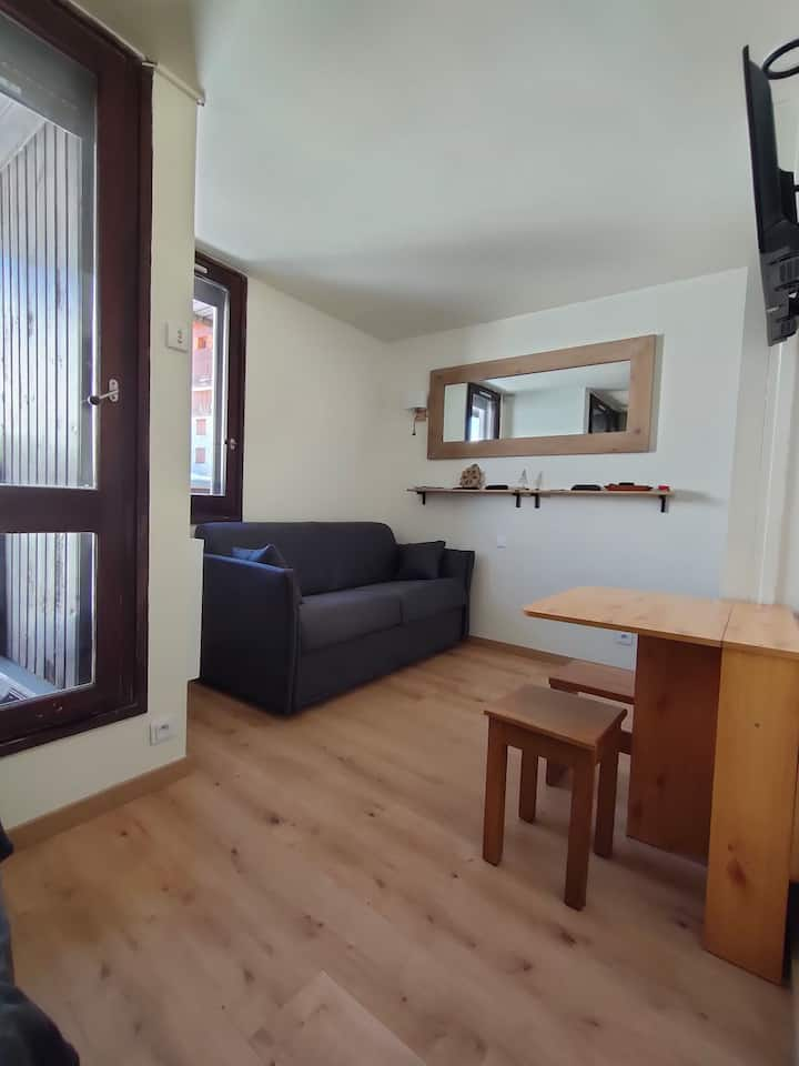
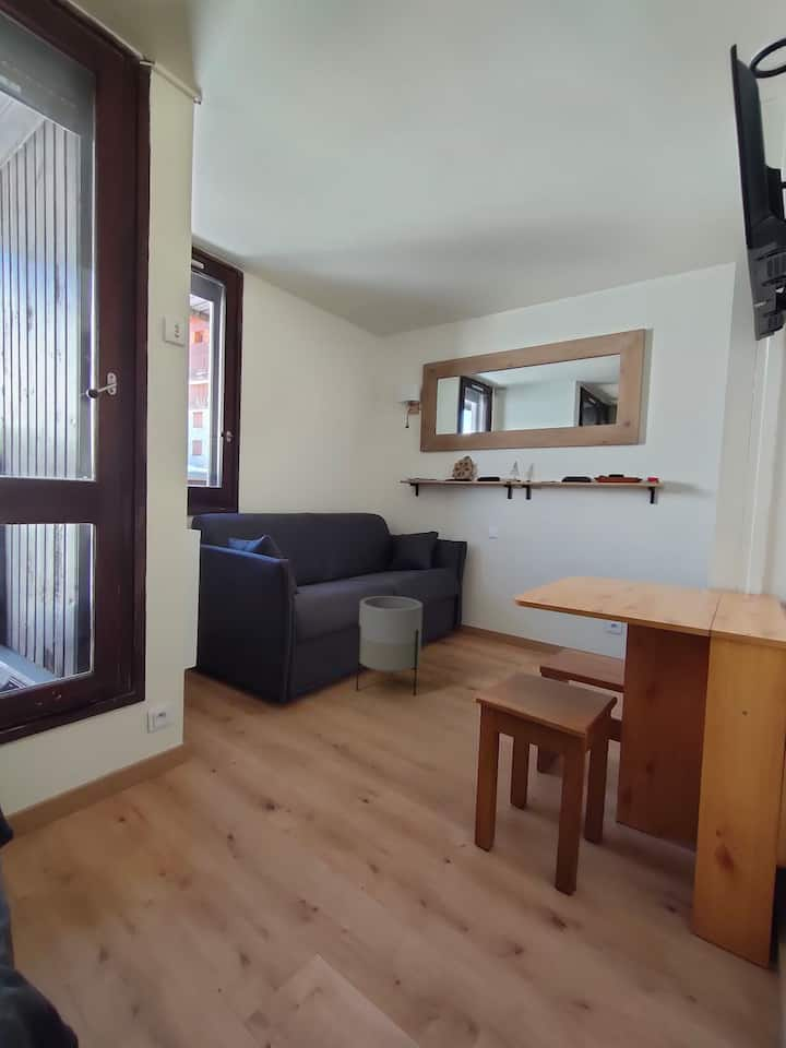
+ planter [355,595,424,696]
